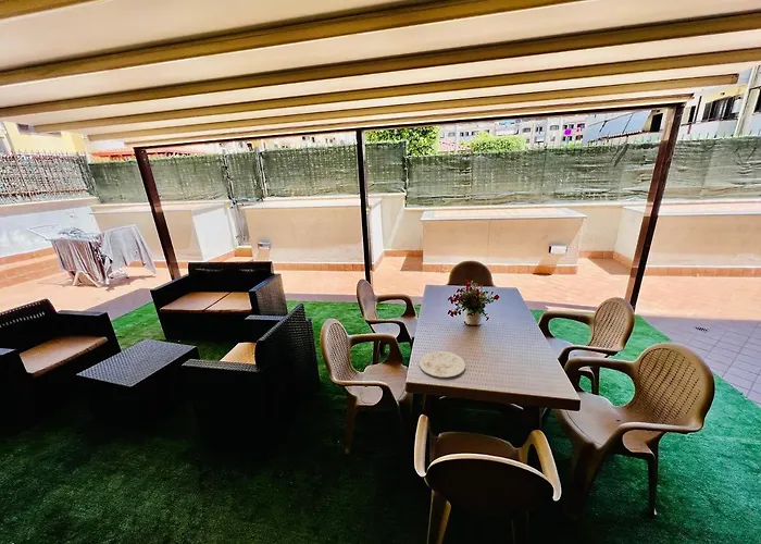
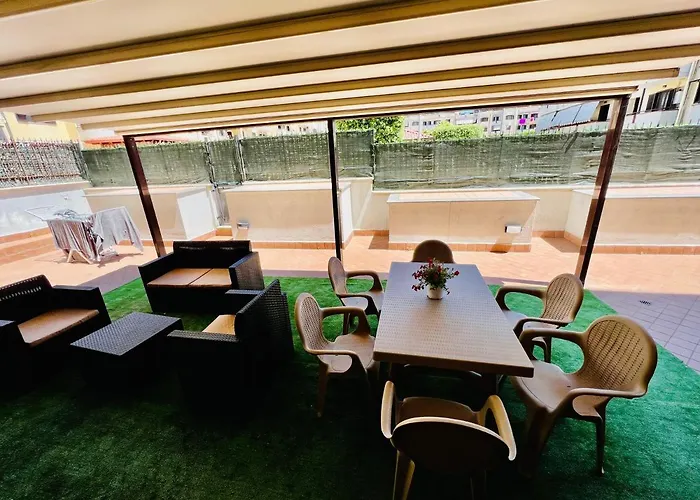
- plate [419,350,466,379]
